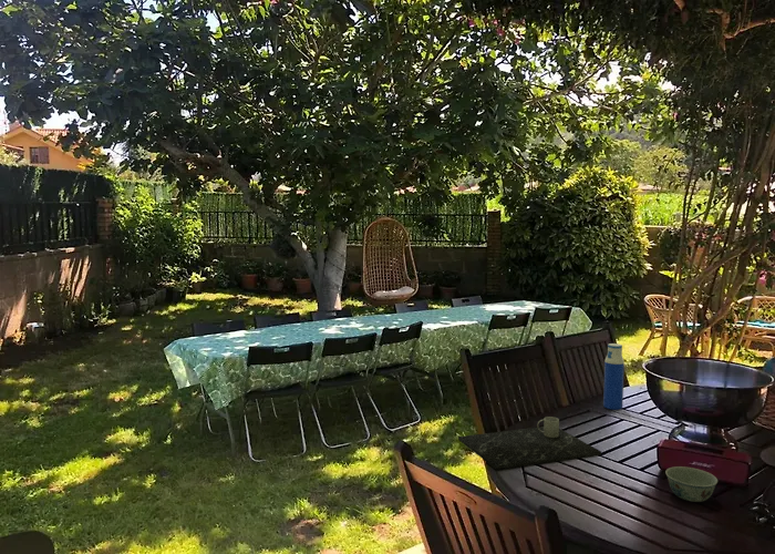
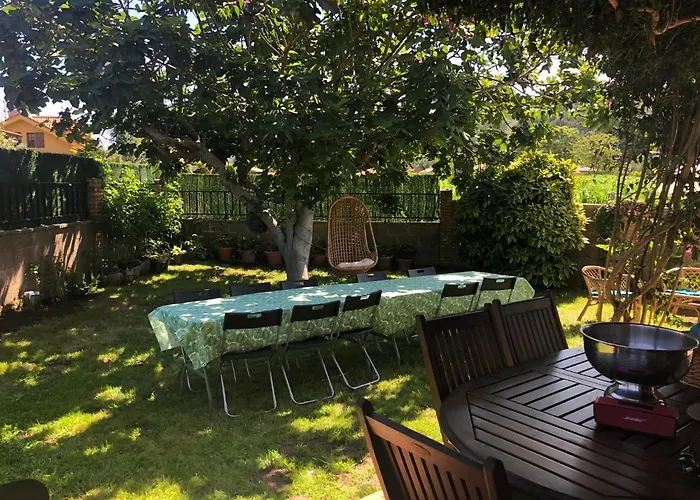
- place mat [457,416,602,471]
- water bottle [602,342,626,411]
- bowl [664,465,719,503]
